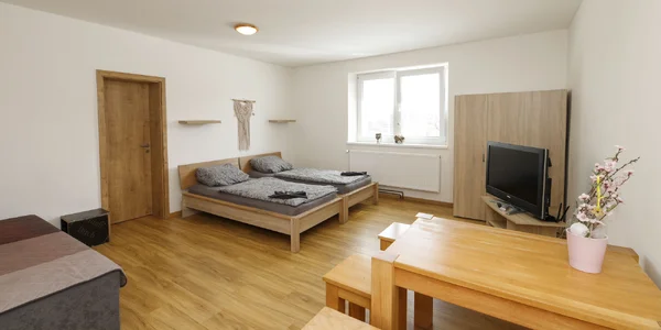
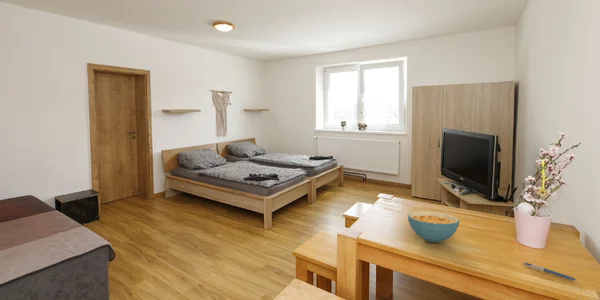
+ cereal bowl [407,210,461,243]
+ pen [522,261,577,281]
